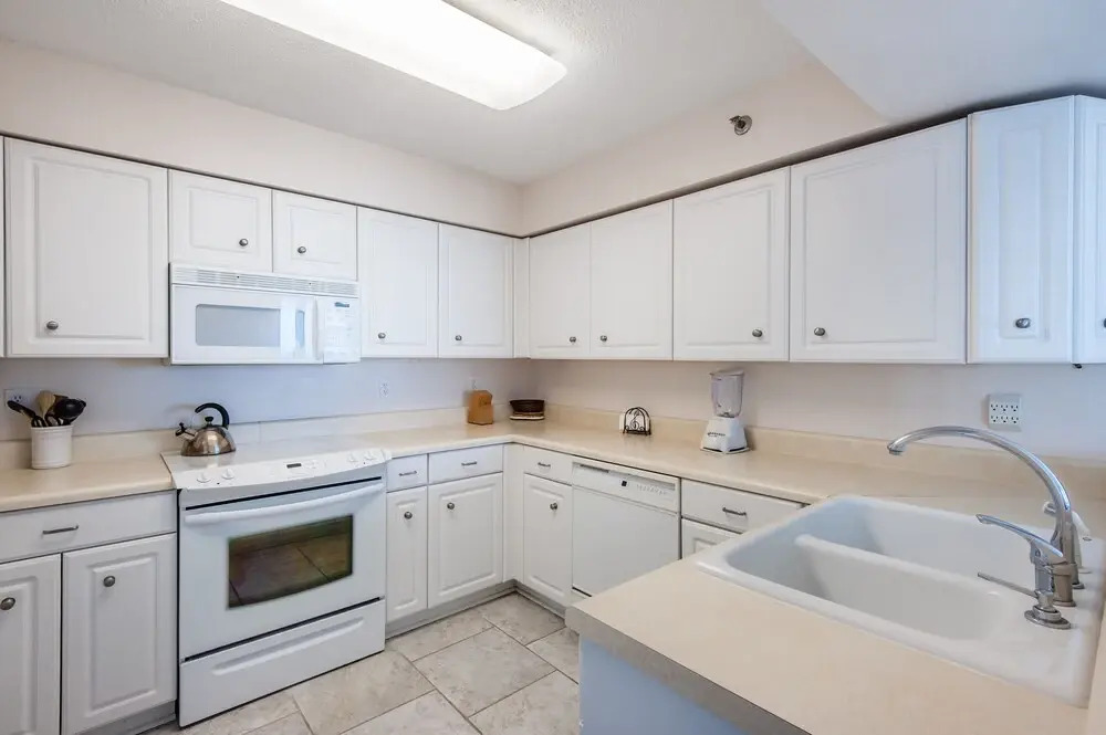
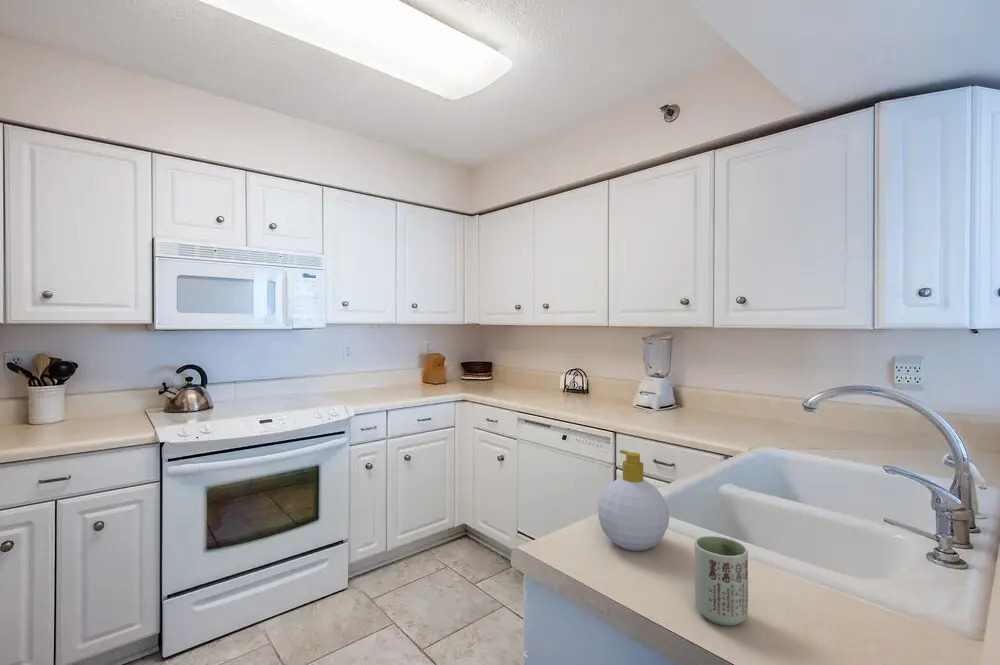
+ cup [694,535,749,627]
+ soap bottle [597,449,670,552]
